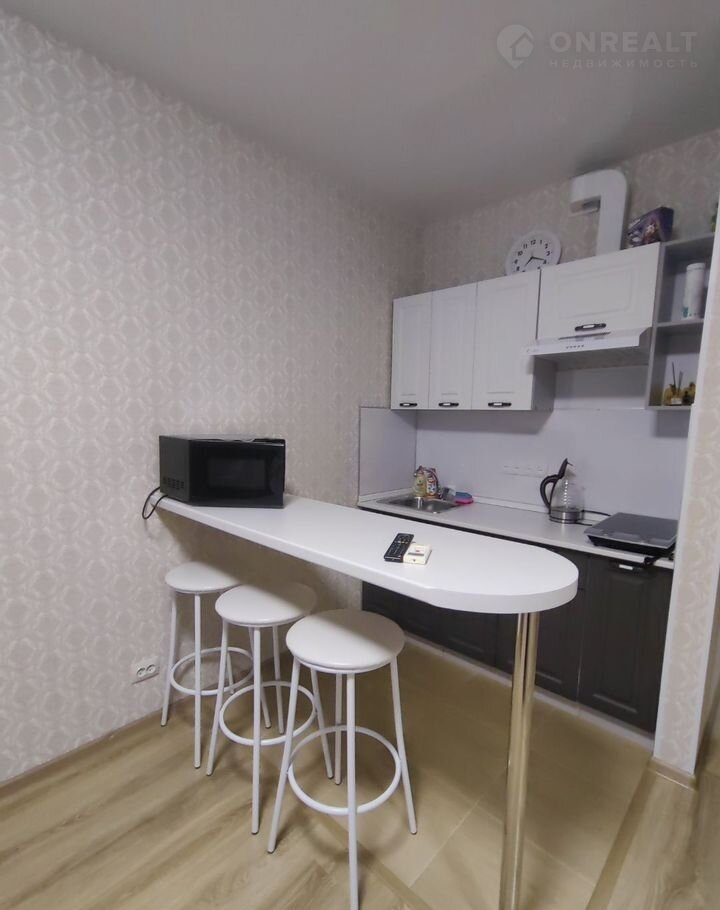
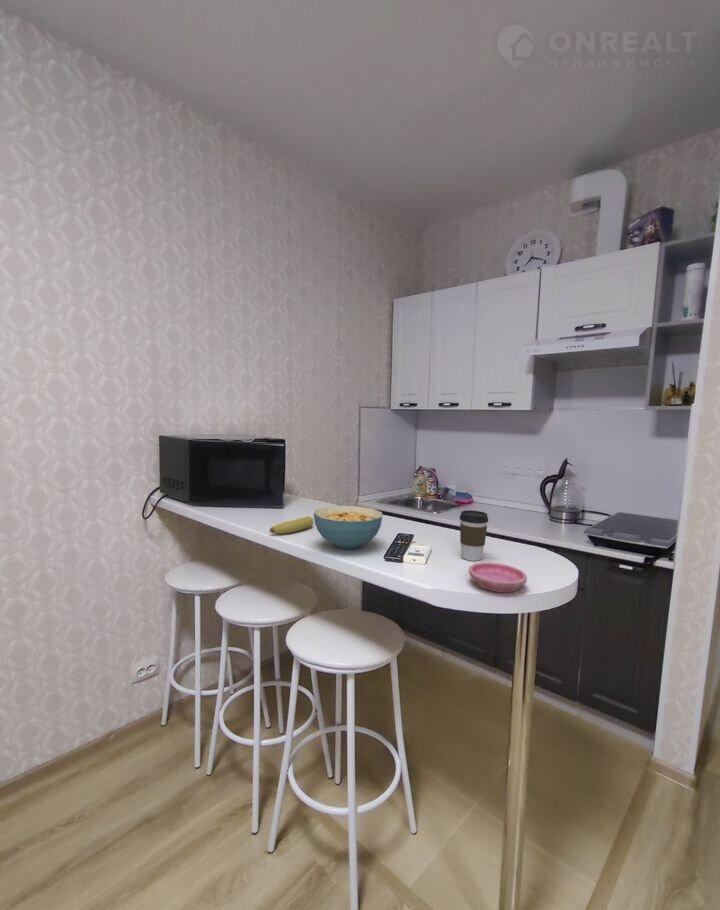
+ cereal bowl [313,505,383,550]
+ coffee cup [459,509,489,562]
+ saucer [468,561,528,594]
+ fruit [268,515,314,535]
